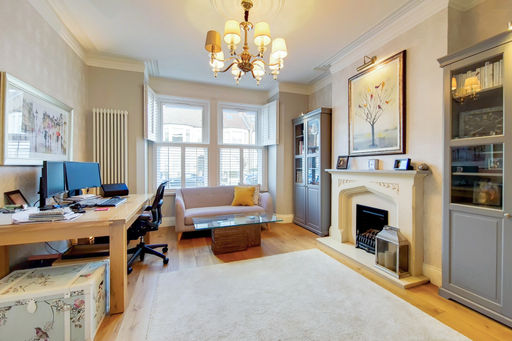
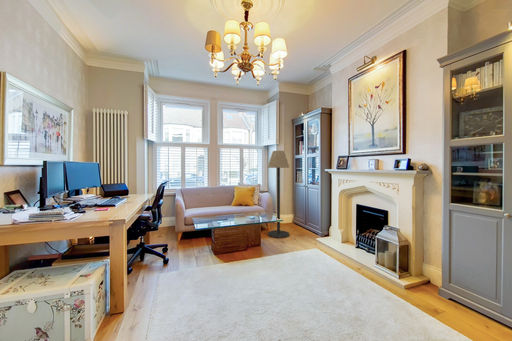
+ floor lamp [267,150,290,239]
